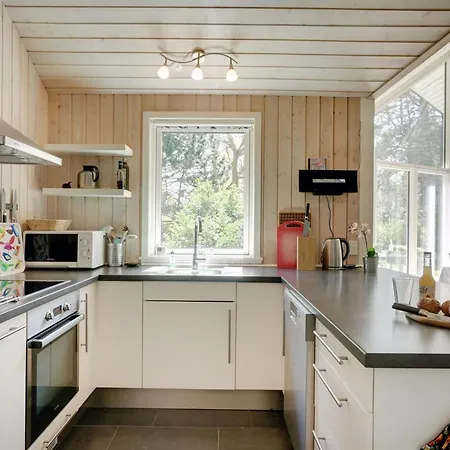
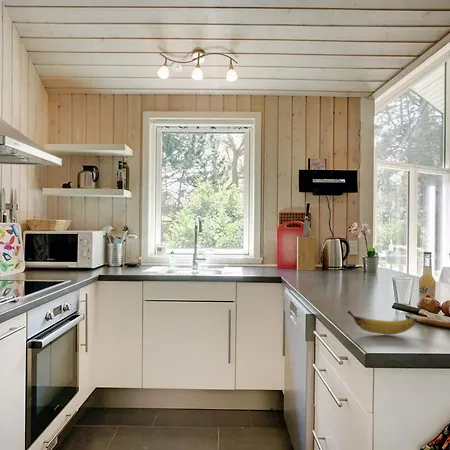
+ banana [346,310,418,336]
